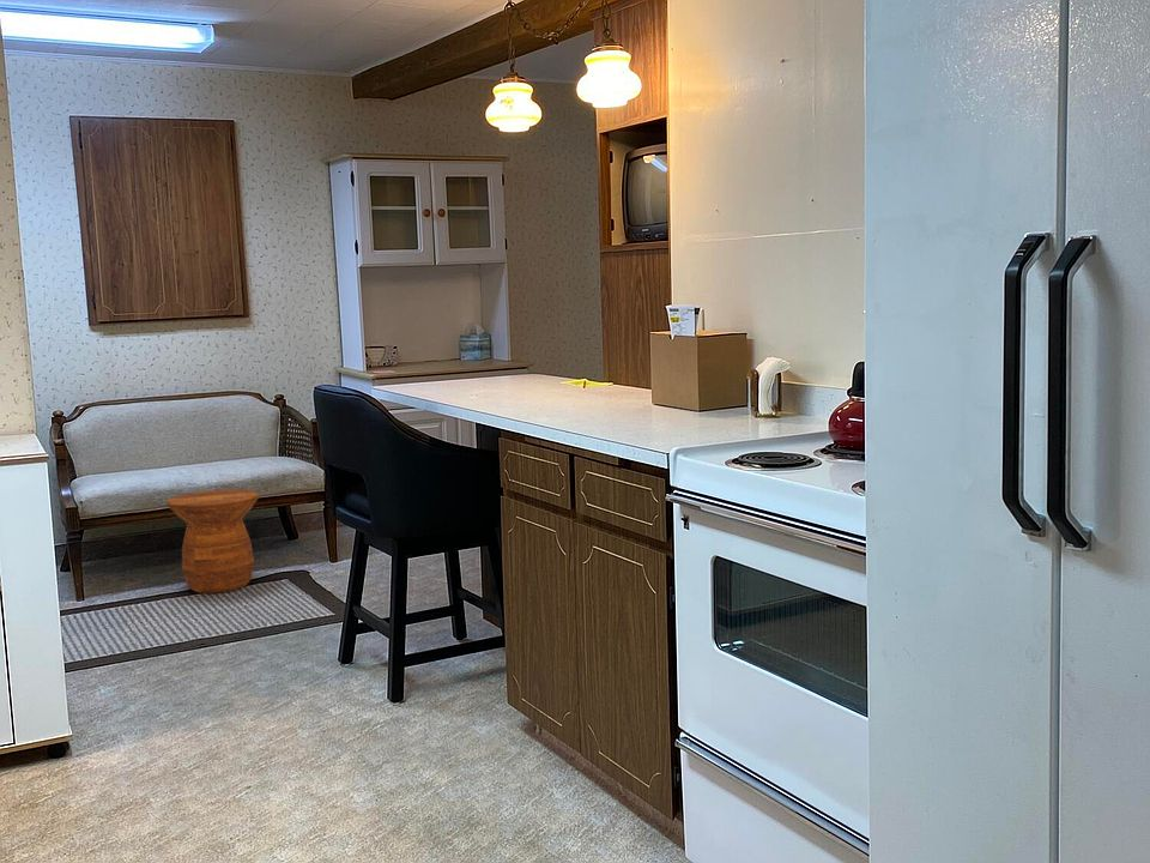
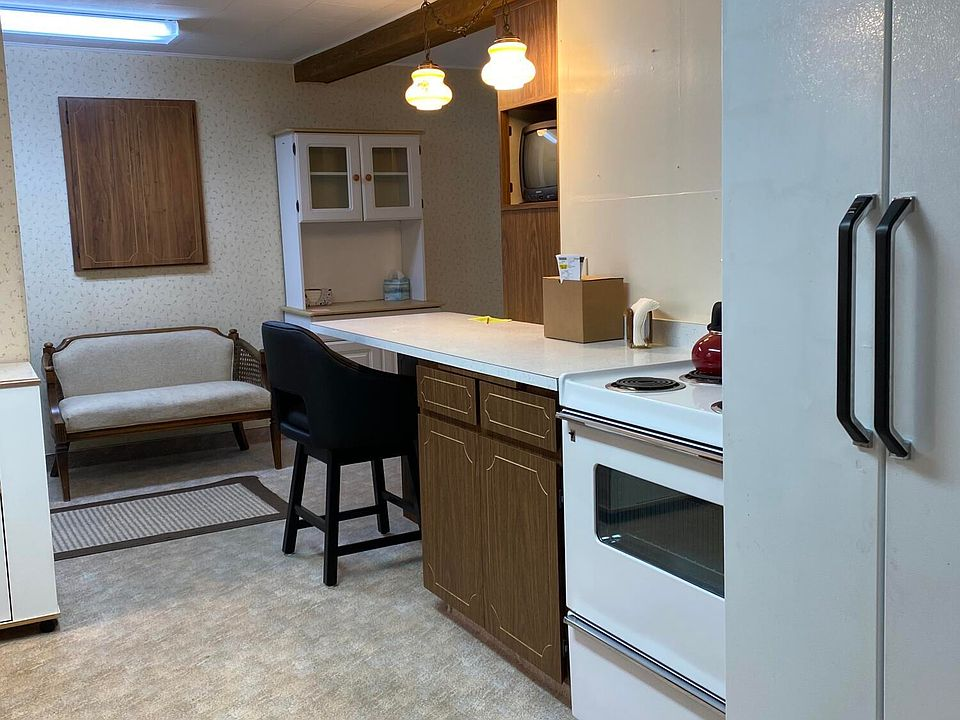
- side table [165,488,260,595]
